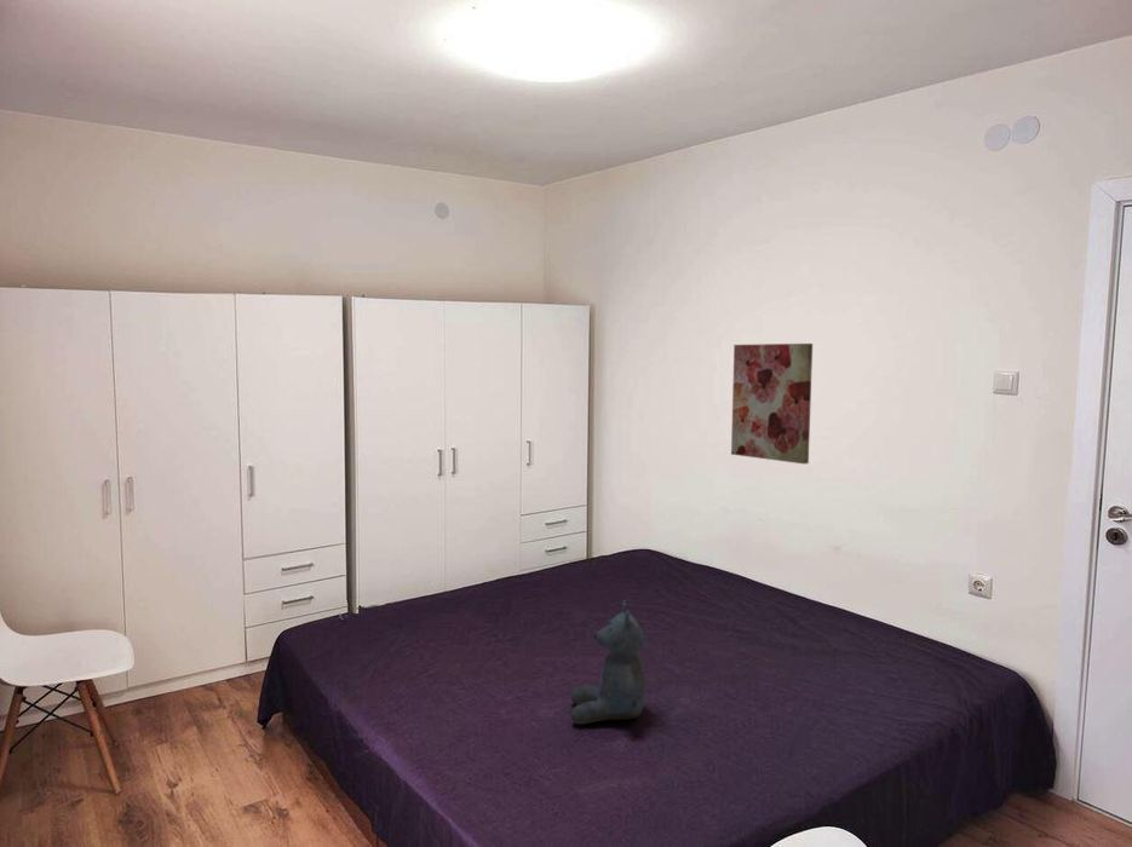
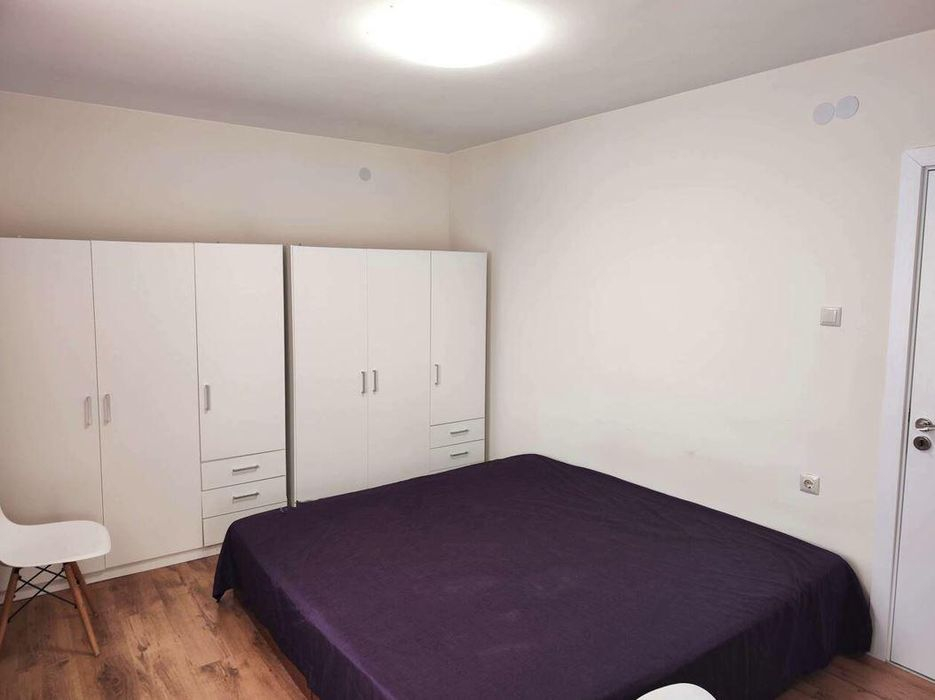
- stuffed bear [569,599,647,725]
- wall art [730,342,814,465]
